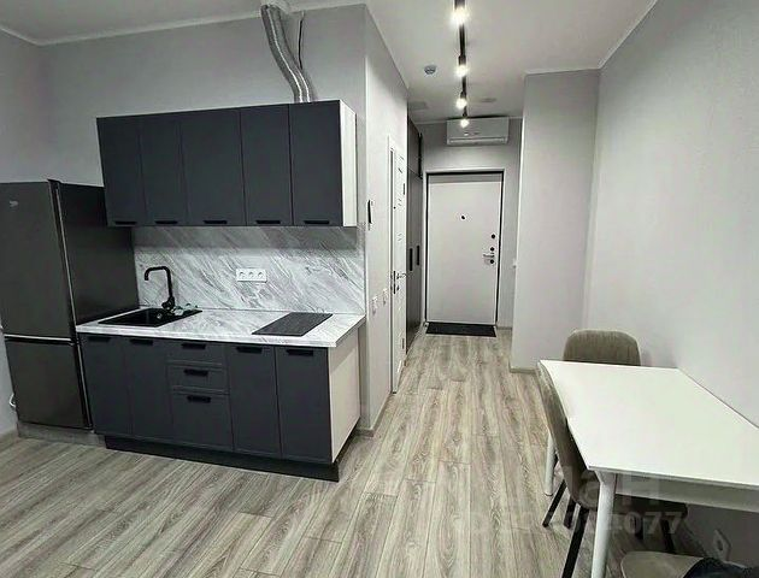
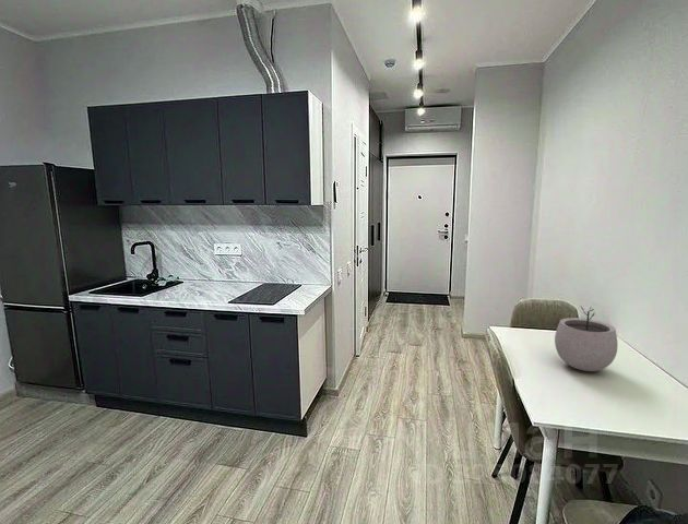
+ plant pot [554,306,619,372]
